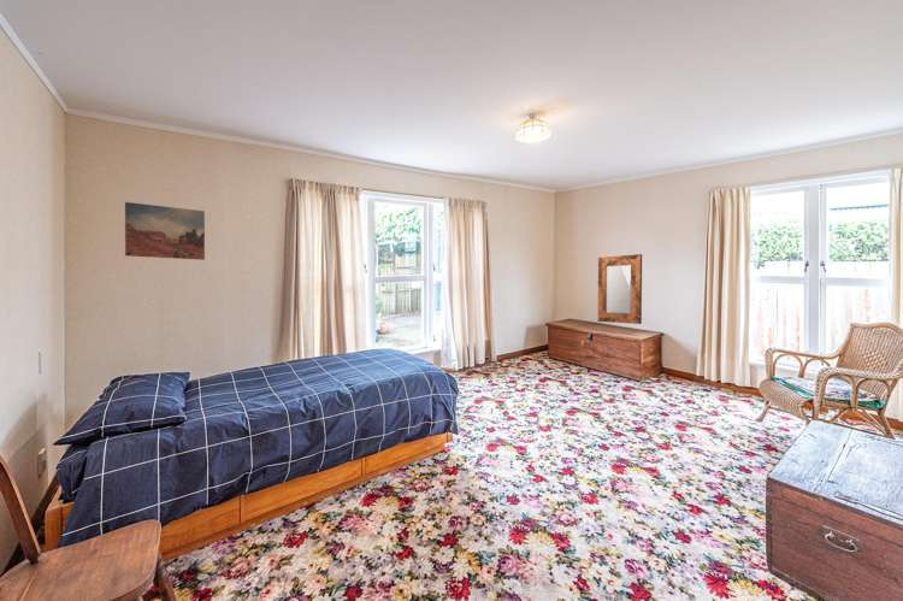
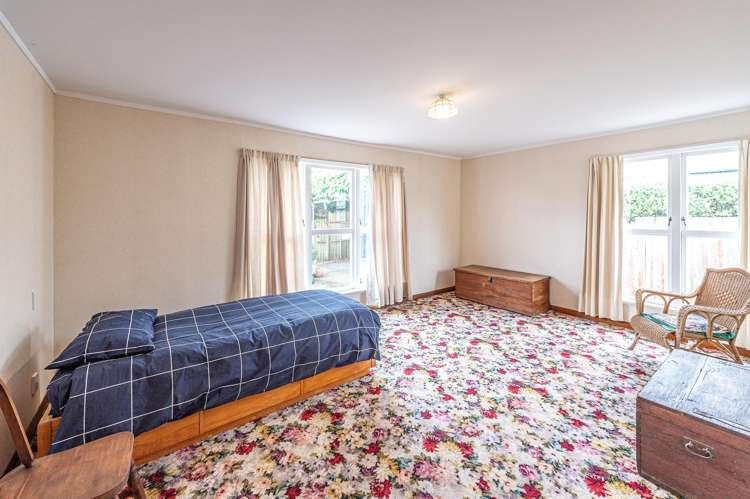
- home mirror [597,253,643,325]
- wall art [124,201,206,261]
